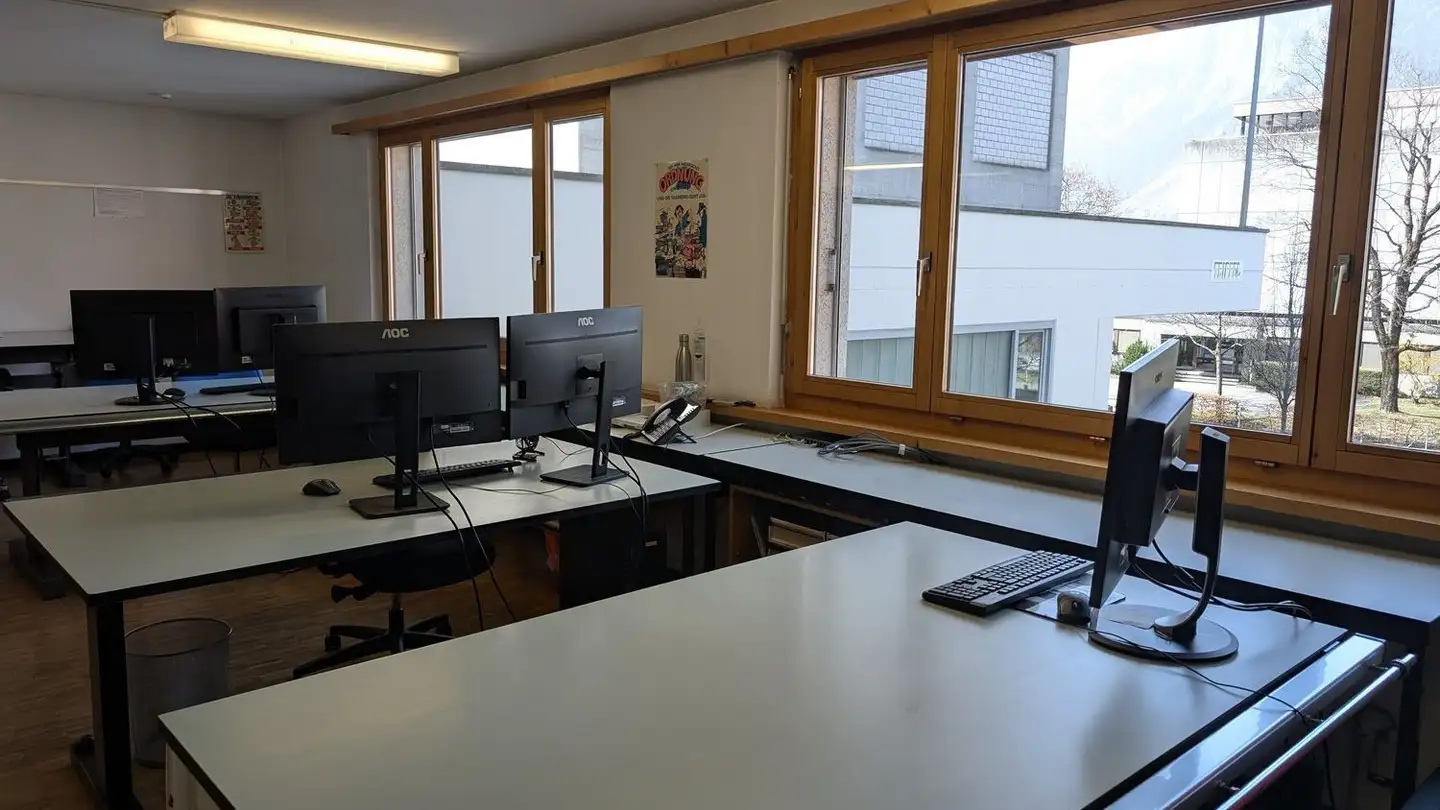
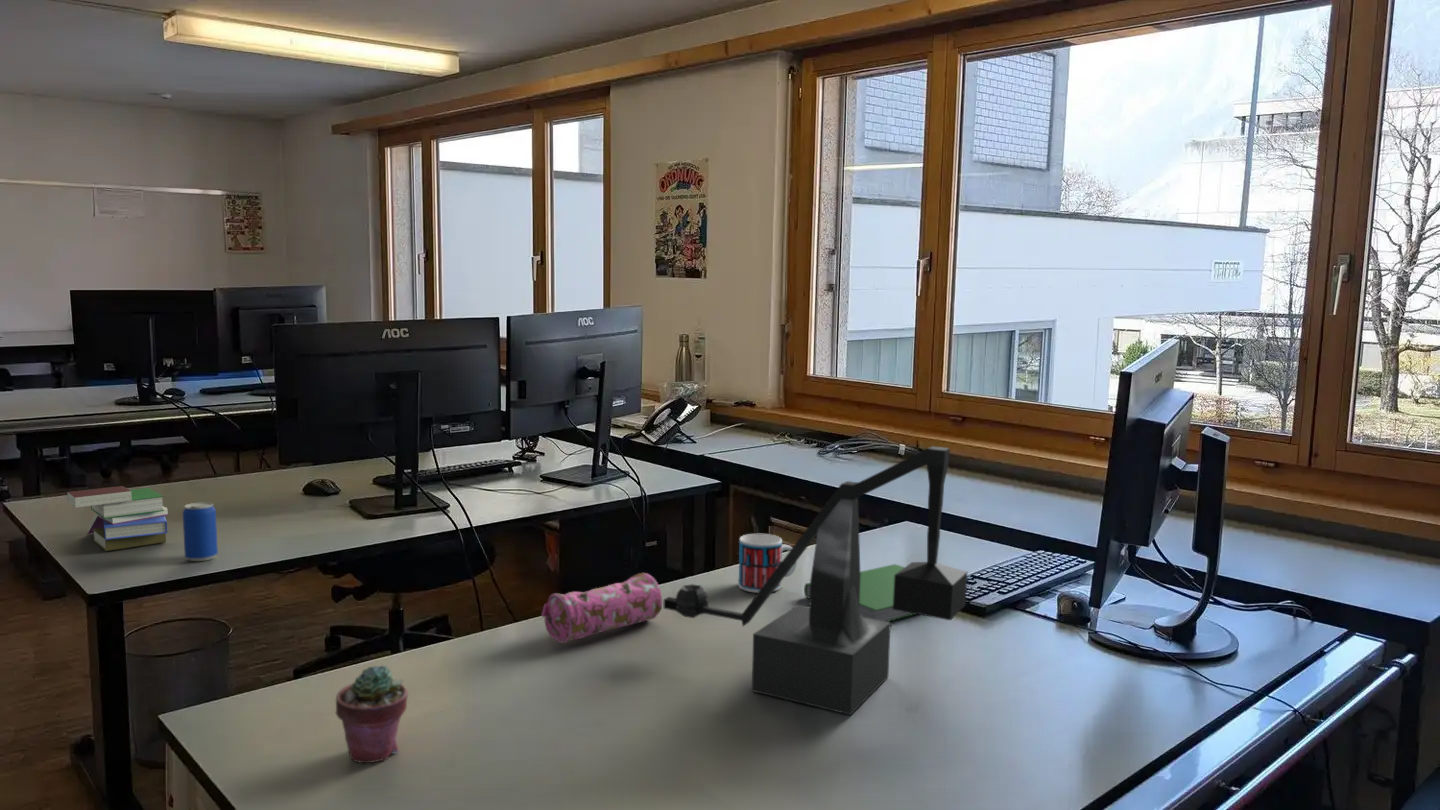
+ book [66,485,169,552]
+ hardcover book [803,563,916,622]
+ mug [738,533,798,594]
+ potted succulent [335,665,409,764]
+ desk lamp [663,445,968,716]
+ pencil case [541,572,663,644]
+ beverage can [182,501,219,562]
